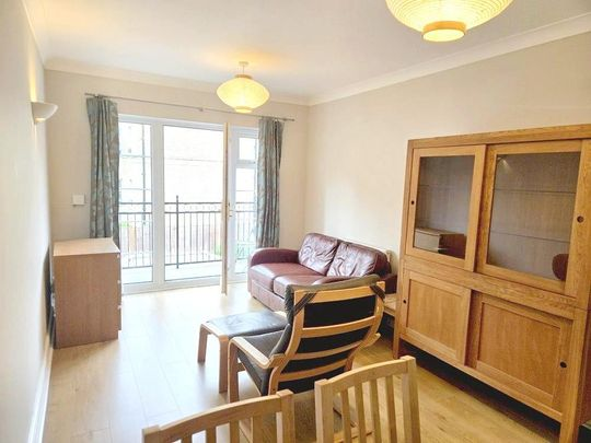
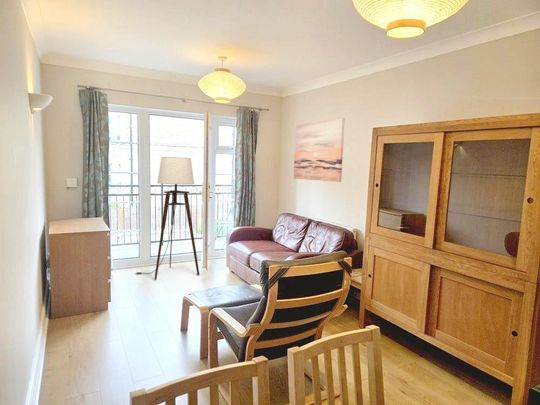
+ wall art [293,117,346,183]
+ floor lamp [134,156,200,281]
